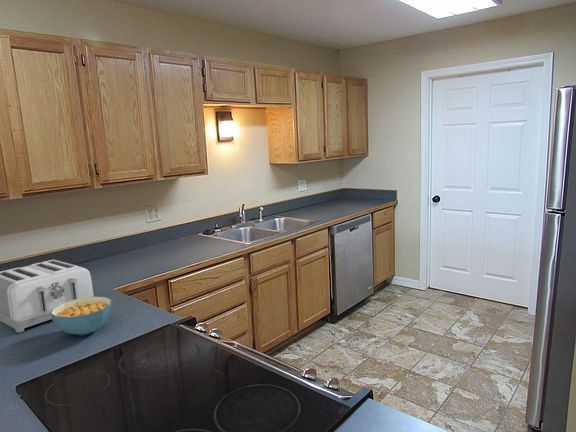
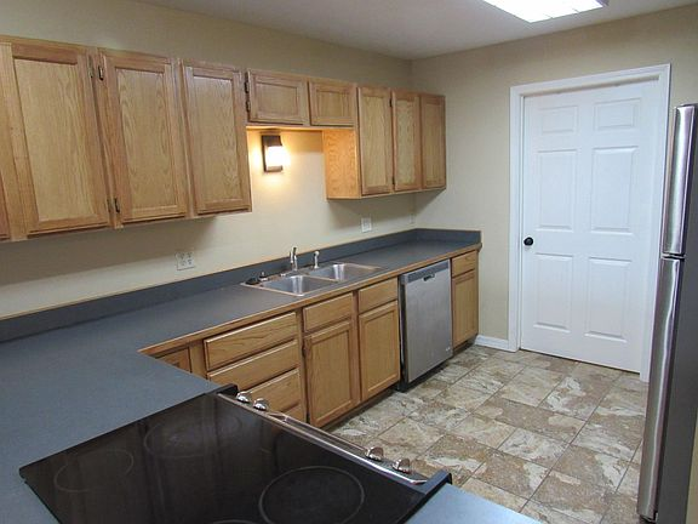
- cereal bowl [51,296,112,336]
- toaster [0,259,95,334]
